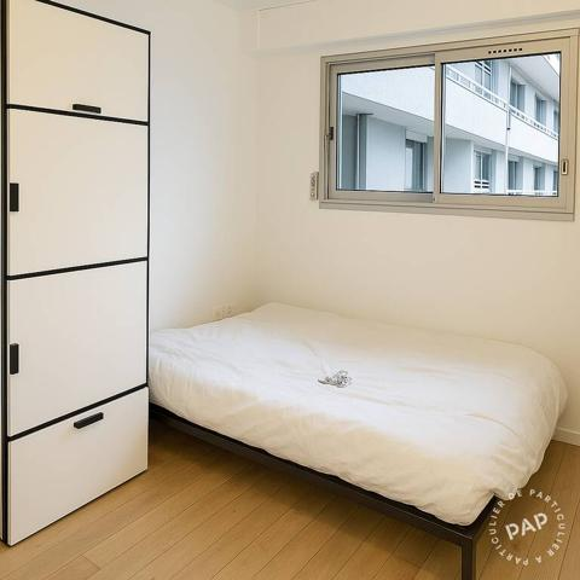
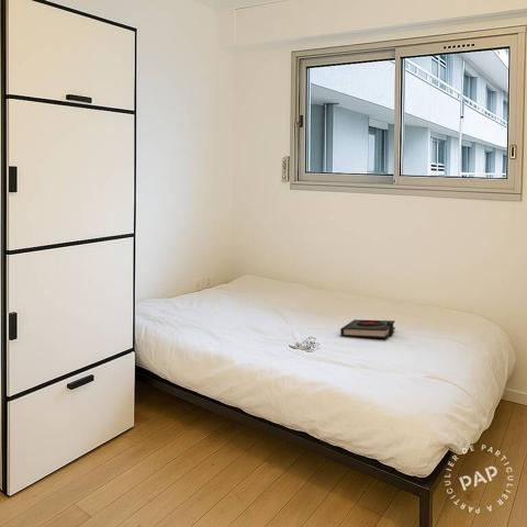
+ book [339,318,396,339]
